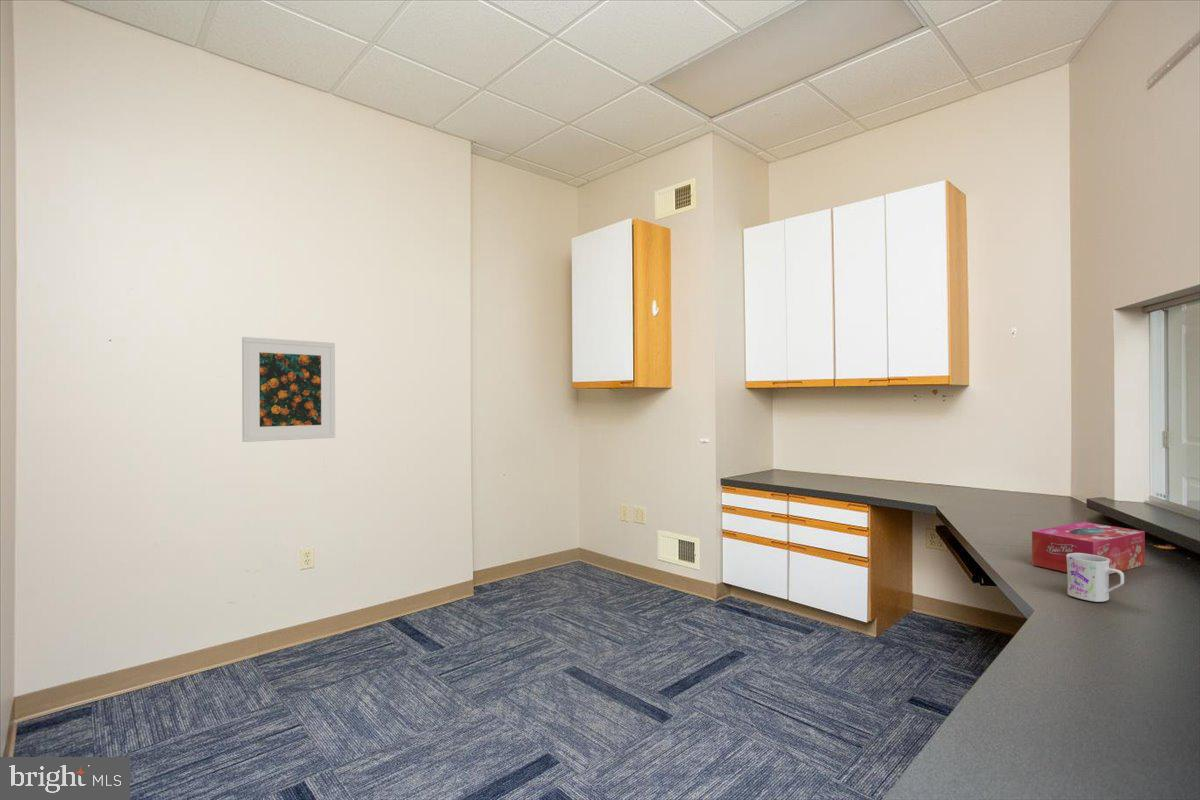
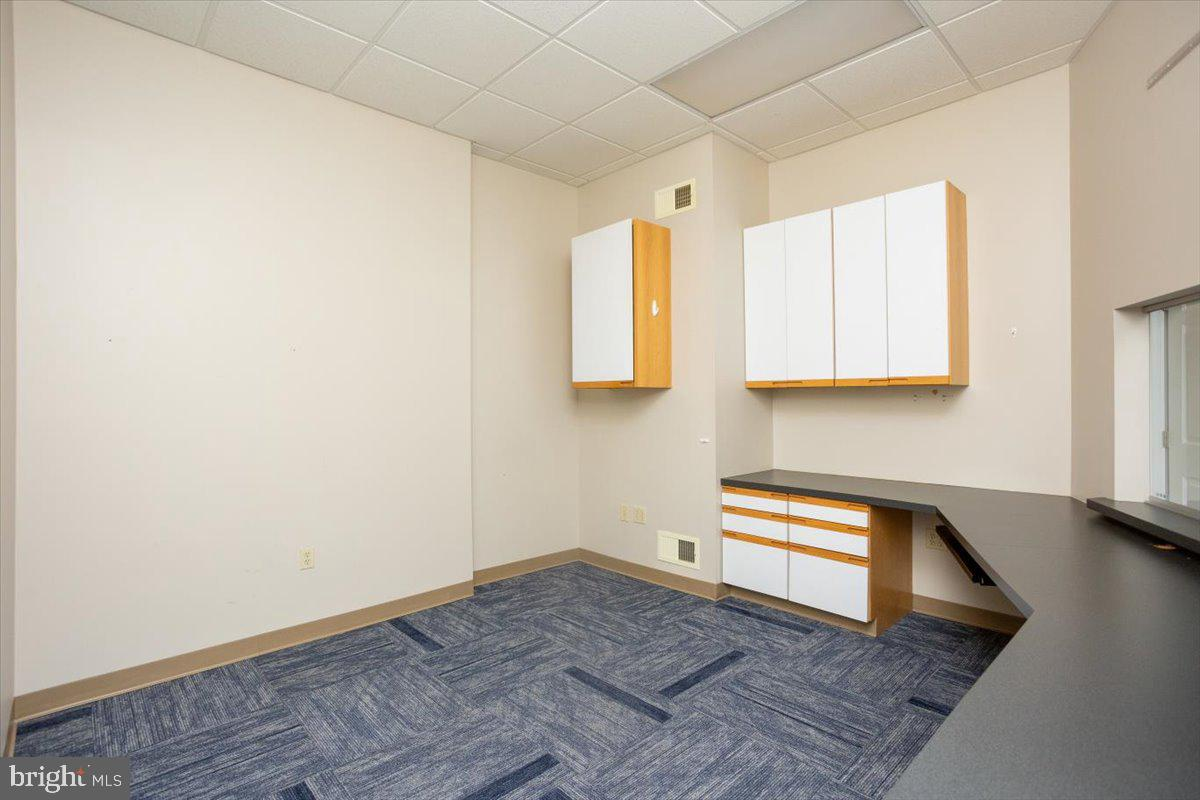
- tissue box [1031,521,1146,575]
- mug [1066,553,1125,603]
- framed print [241,336,336,443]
